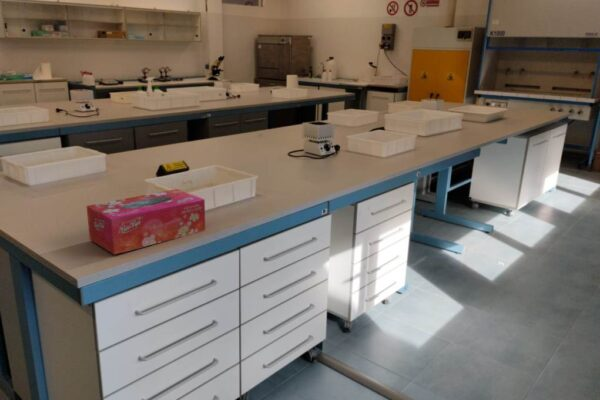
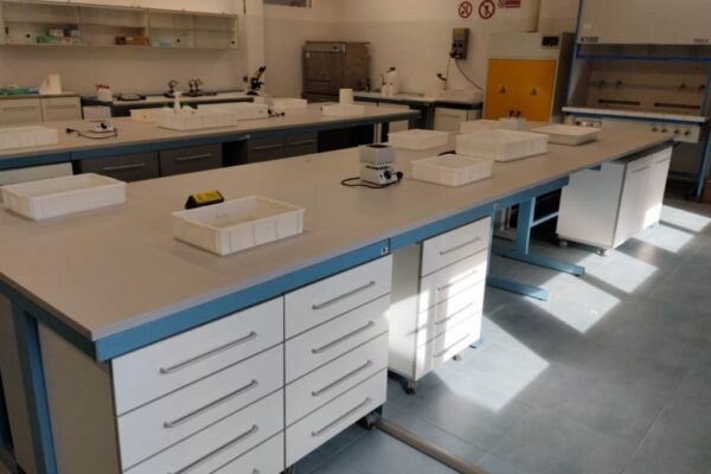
- tissue box [86,188,206,256]
